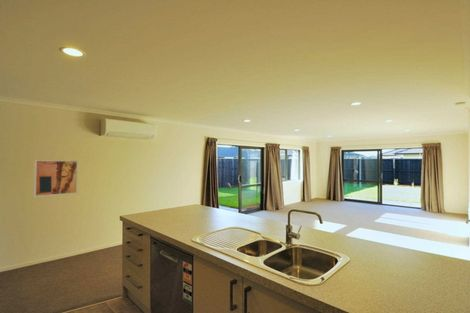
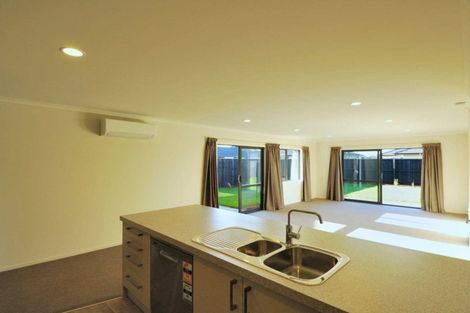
- wall art [33,159,79,198]
